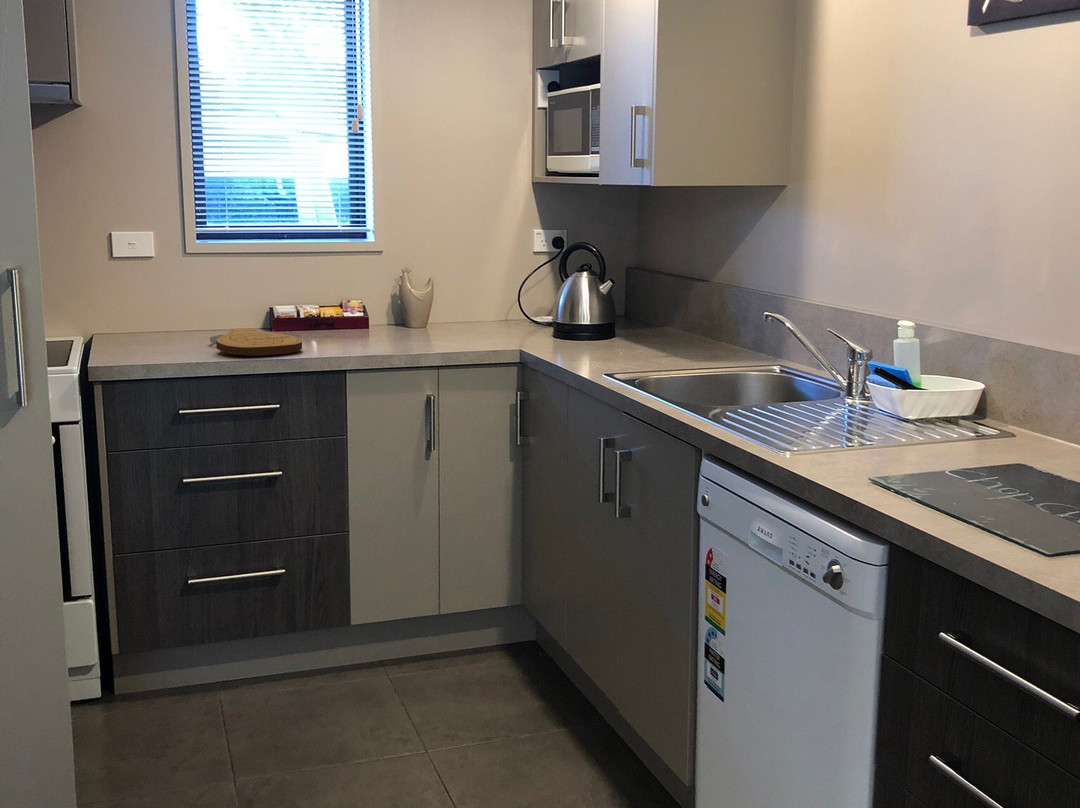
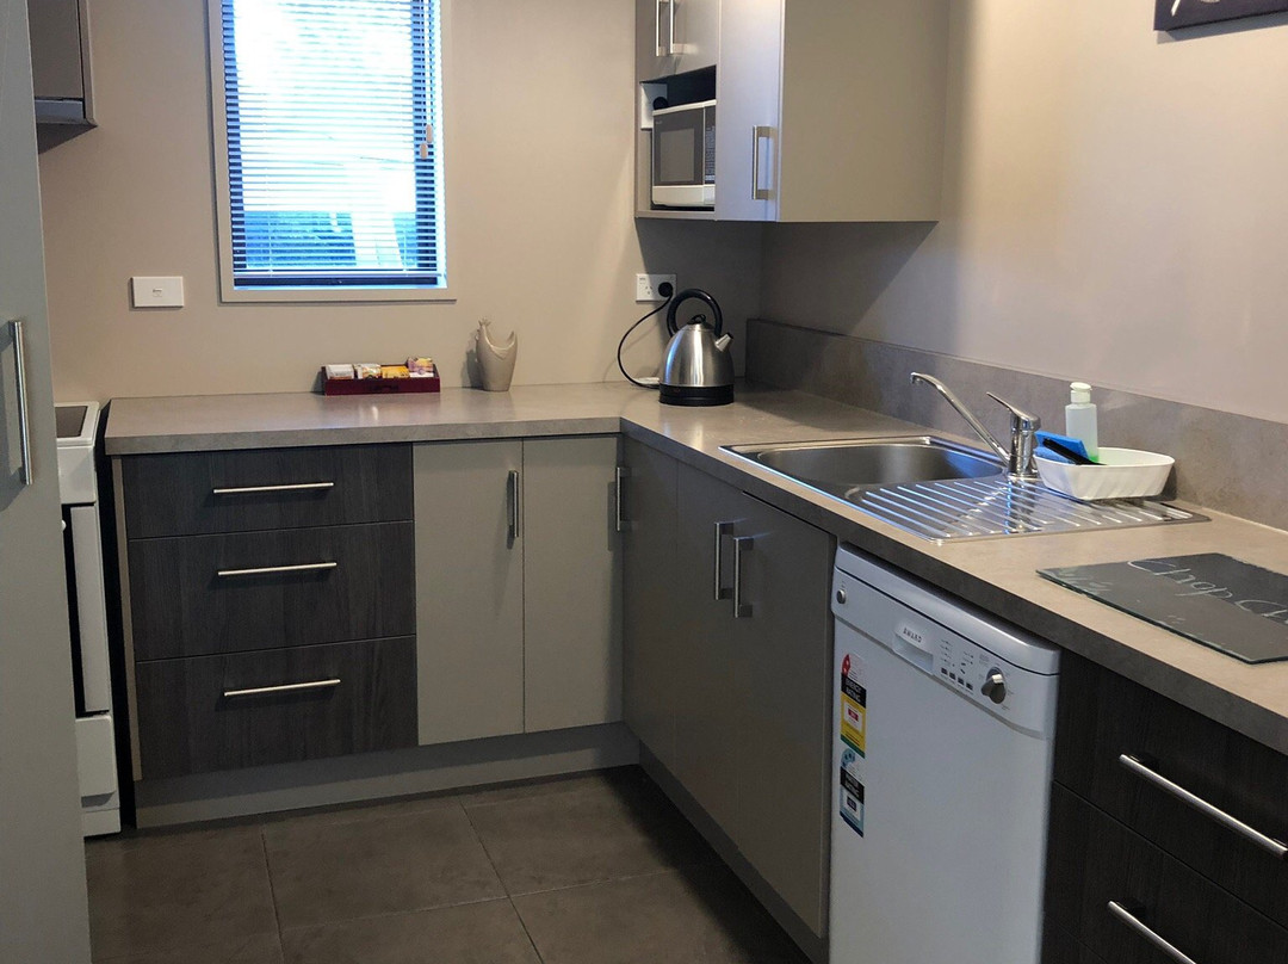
- key chain [209,327,303,356]
